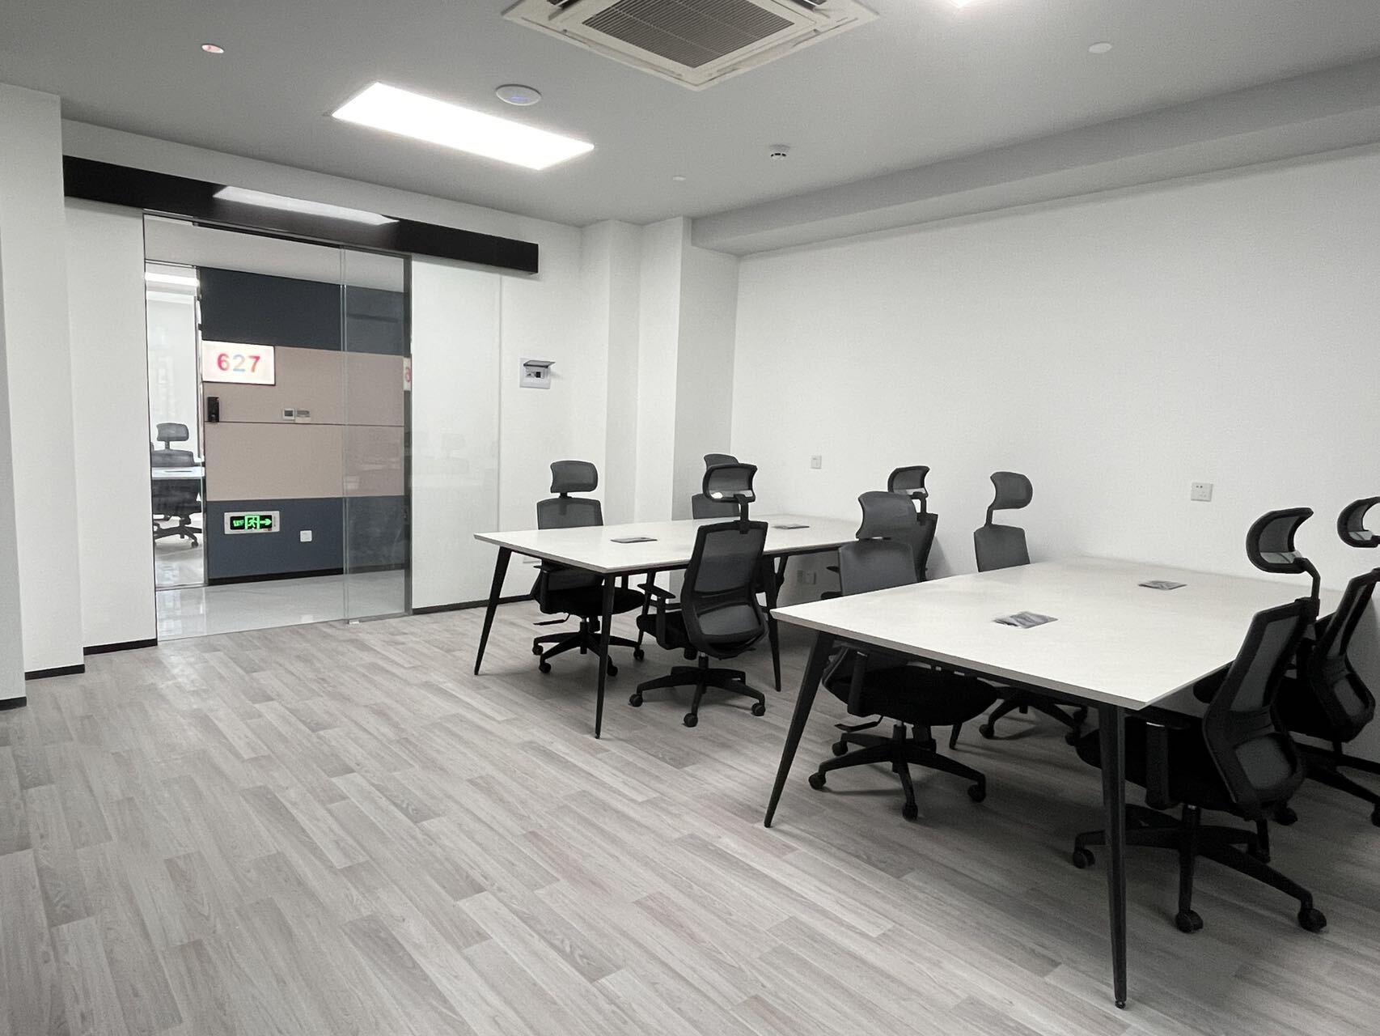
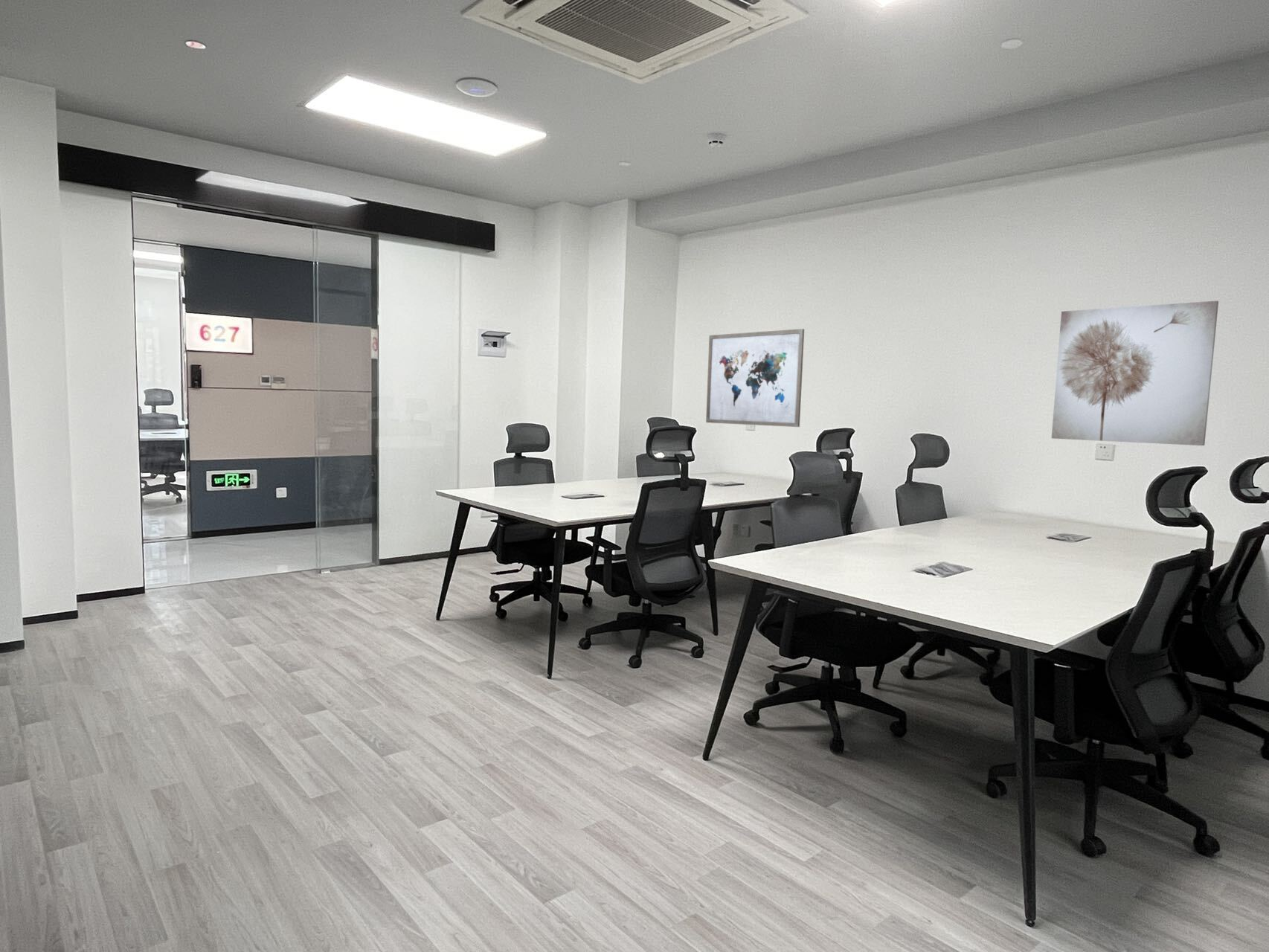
+ wall art [705,328,805,428]
+ wall art [1051,300,1219,446]
